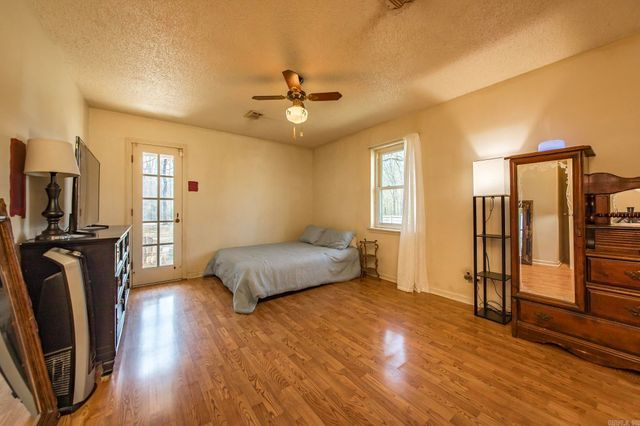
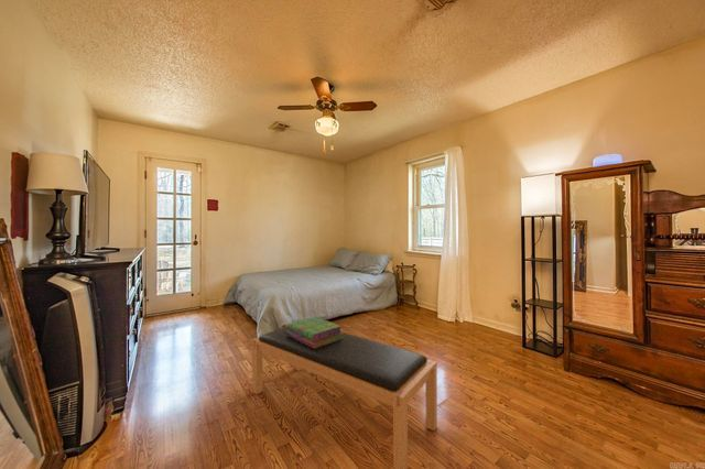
+ bench [251,326,438,469]
+ stack of books [286,316,344,349]
